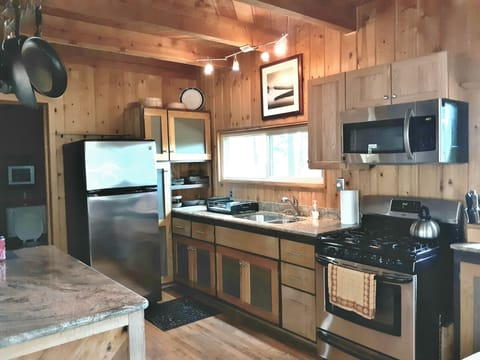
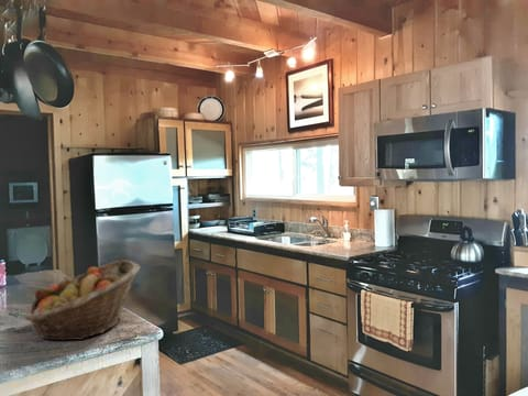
+ fruit basket [24,258,142,342]
